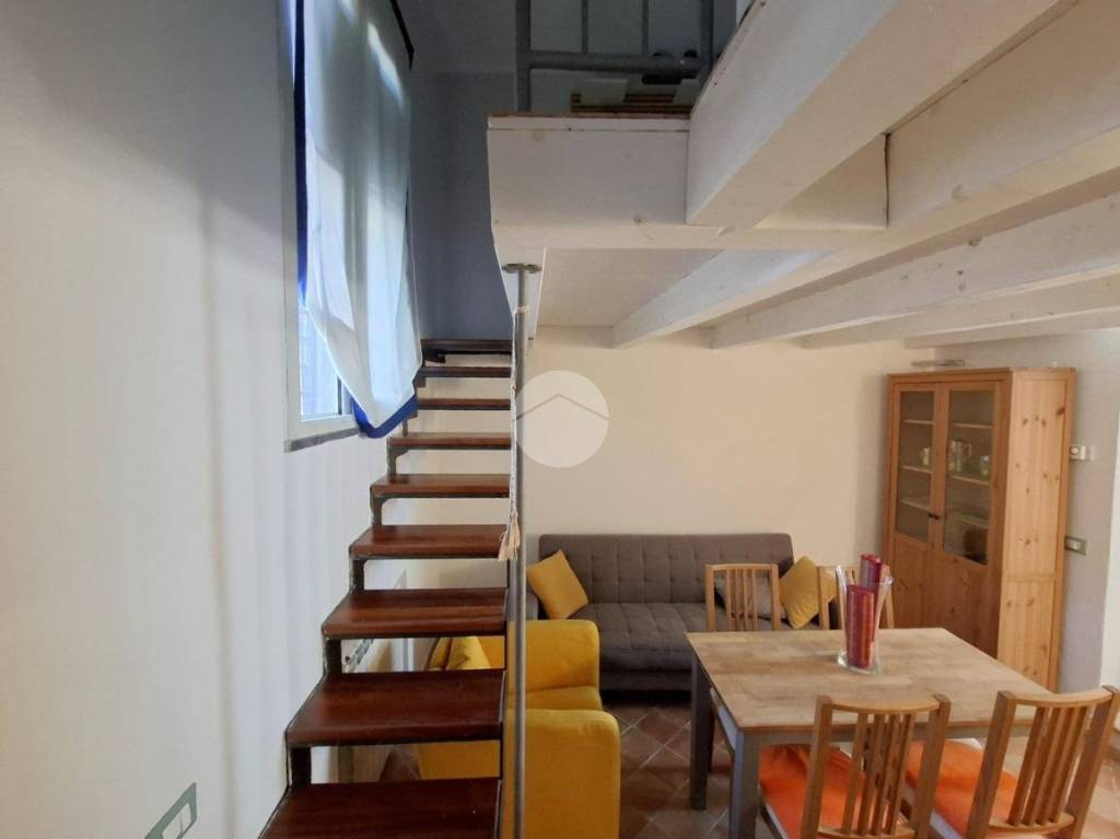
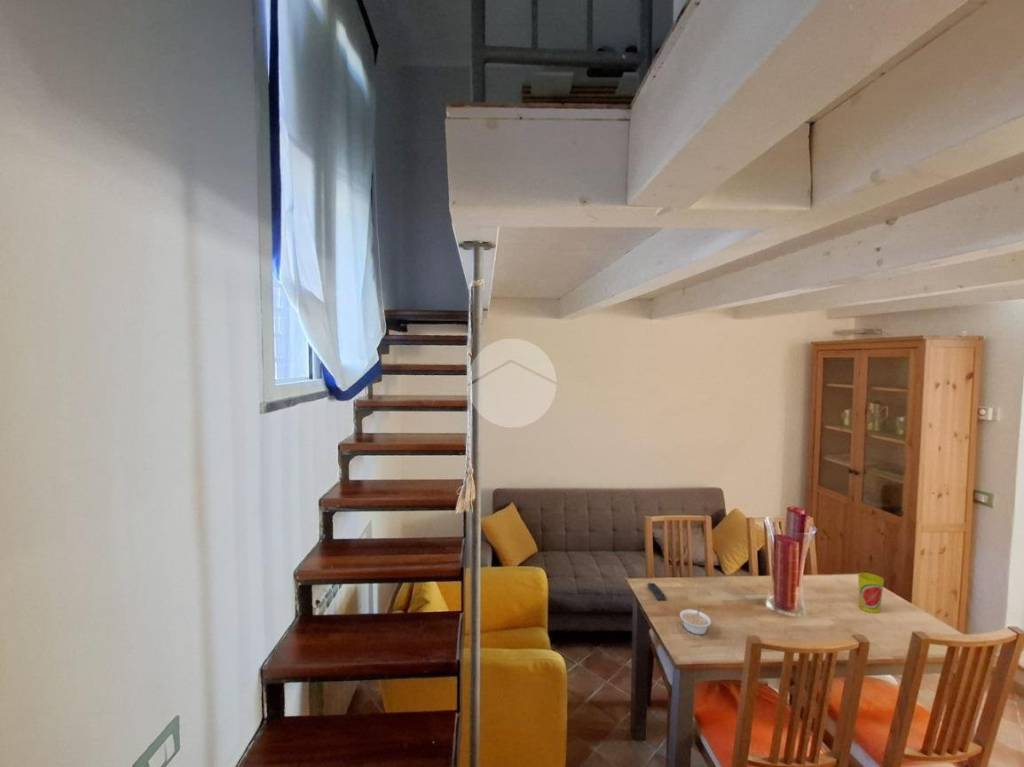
+ legume [679,605,712,636]
+ remote control [646,581,667,601]
+ cup [857,572,885,614]
